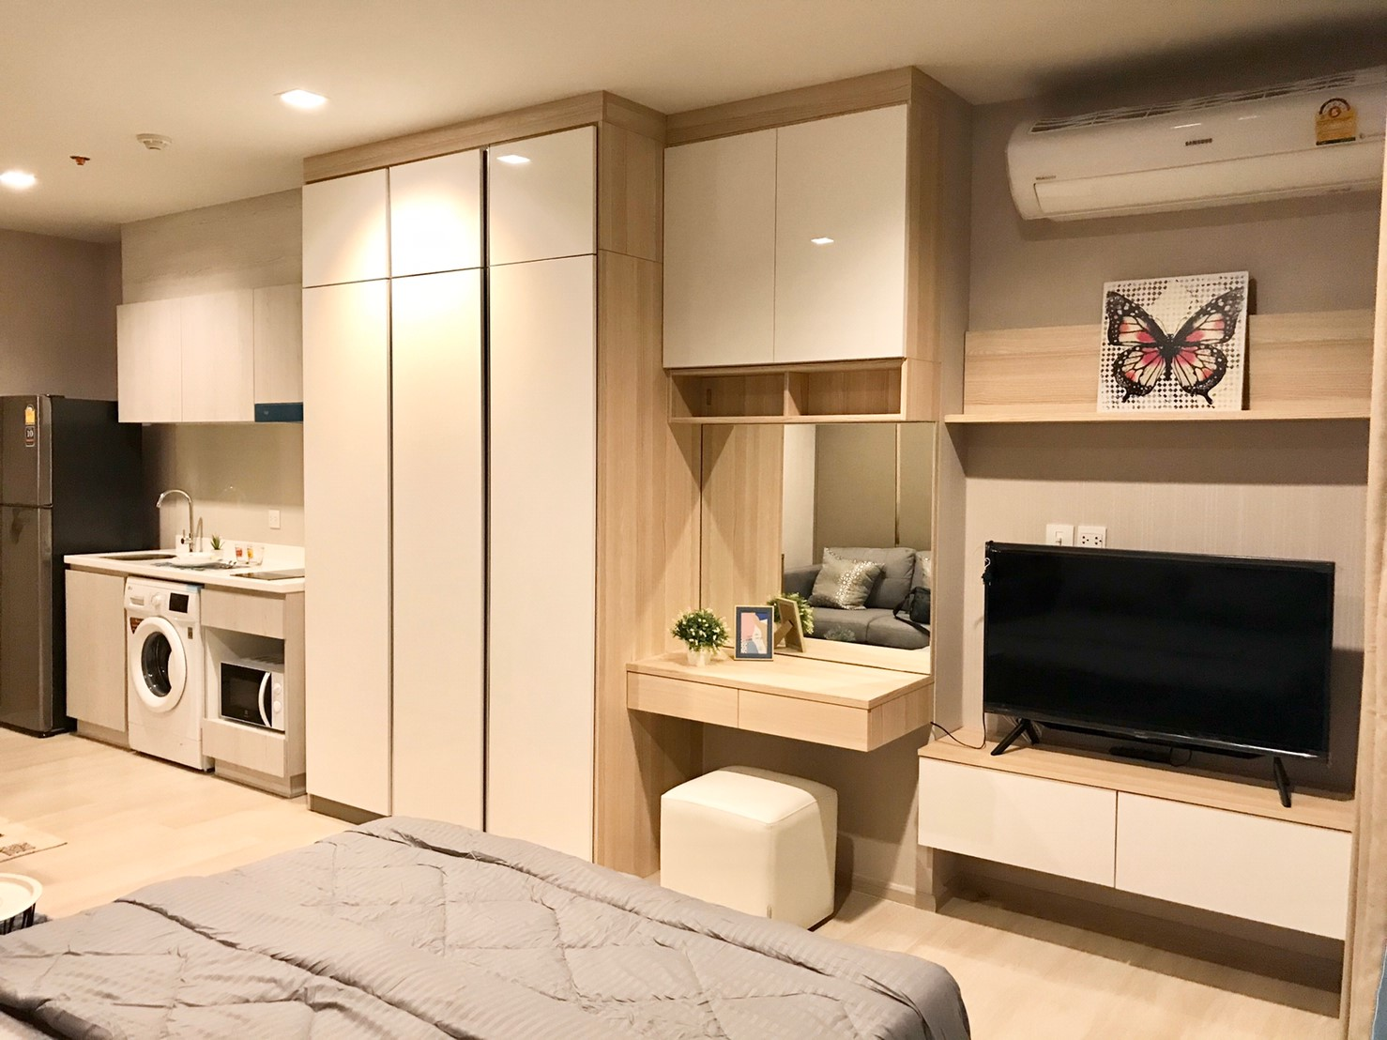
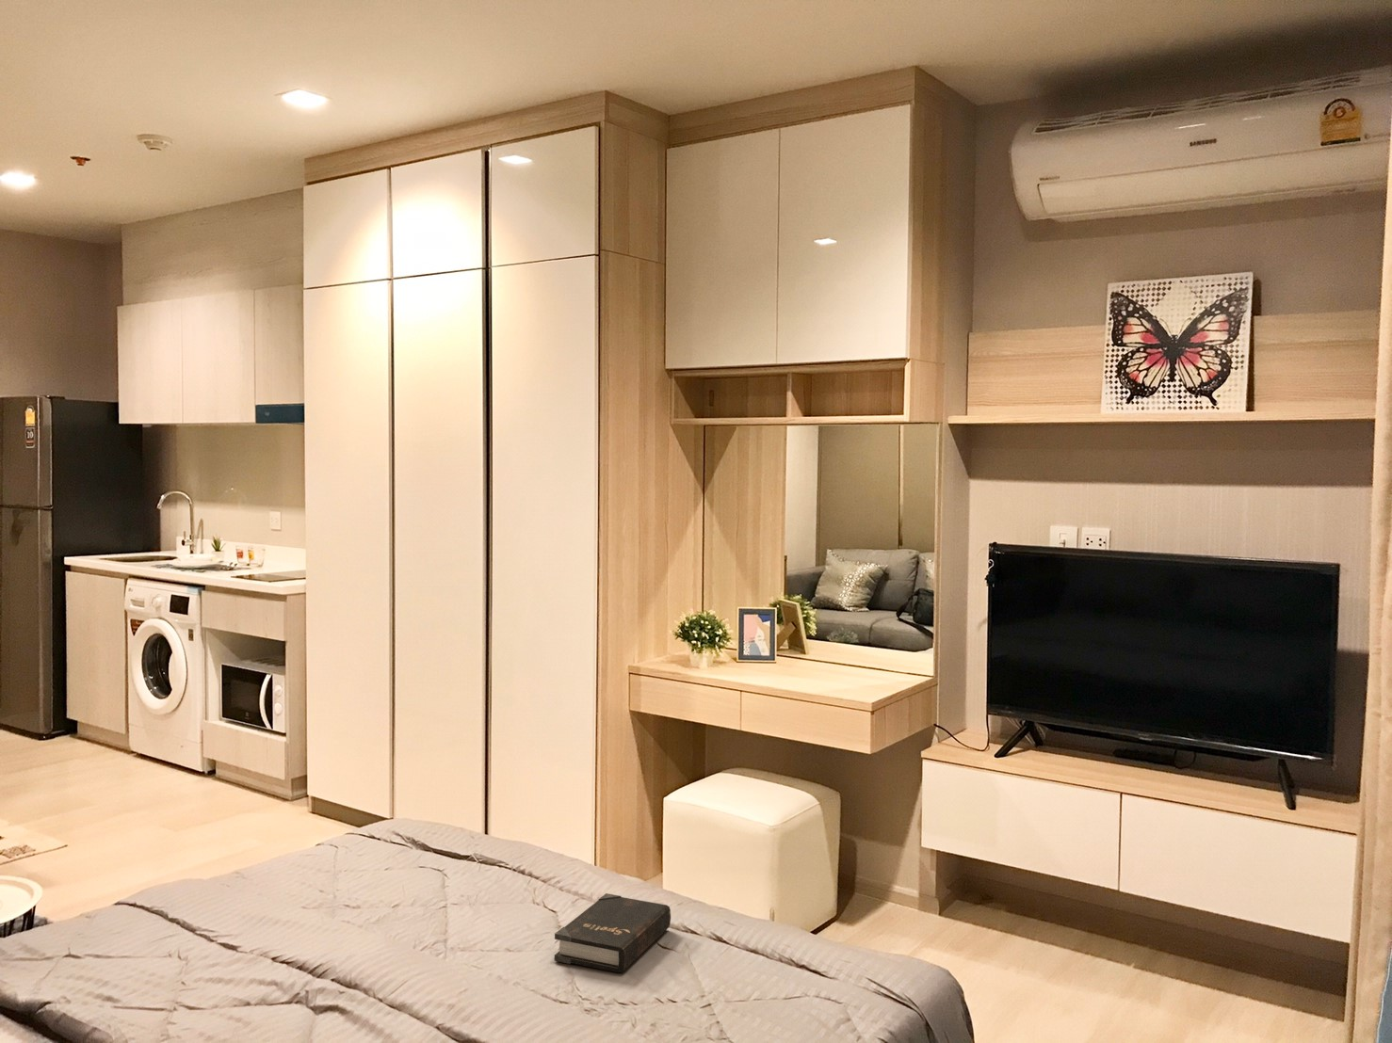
+ hardback book [554,893,672,973]
